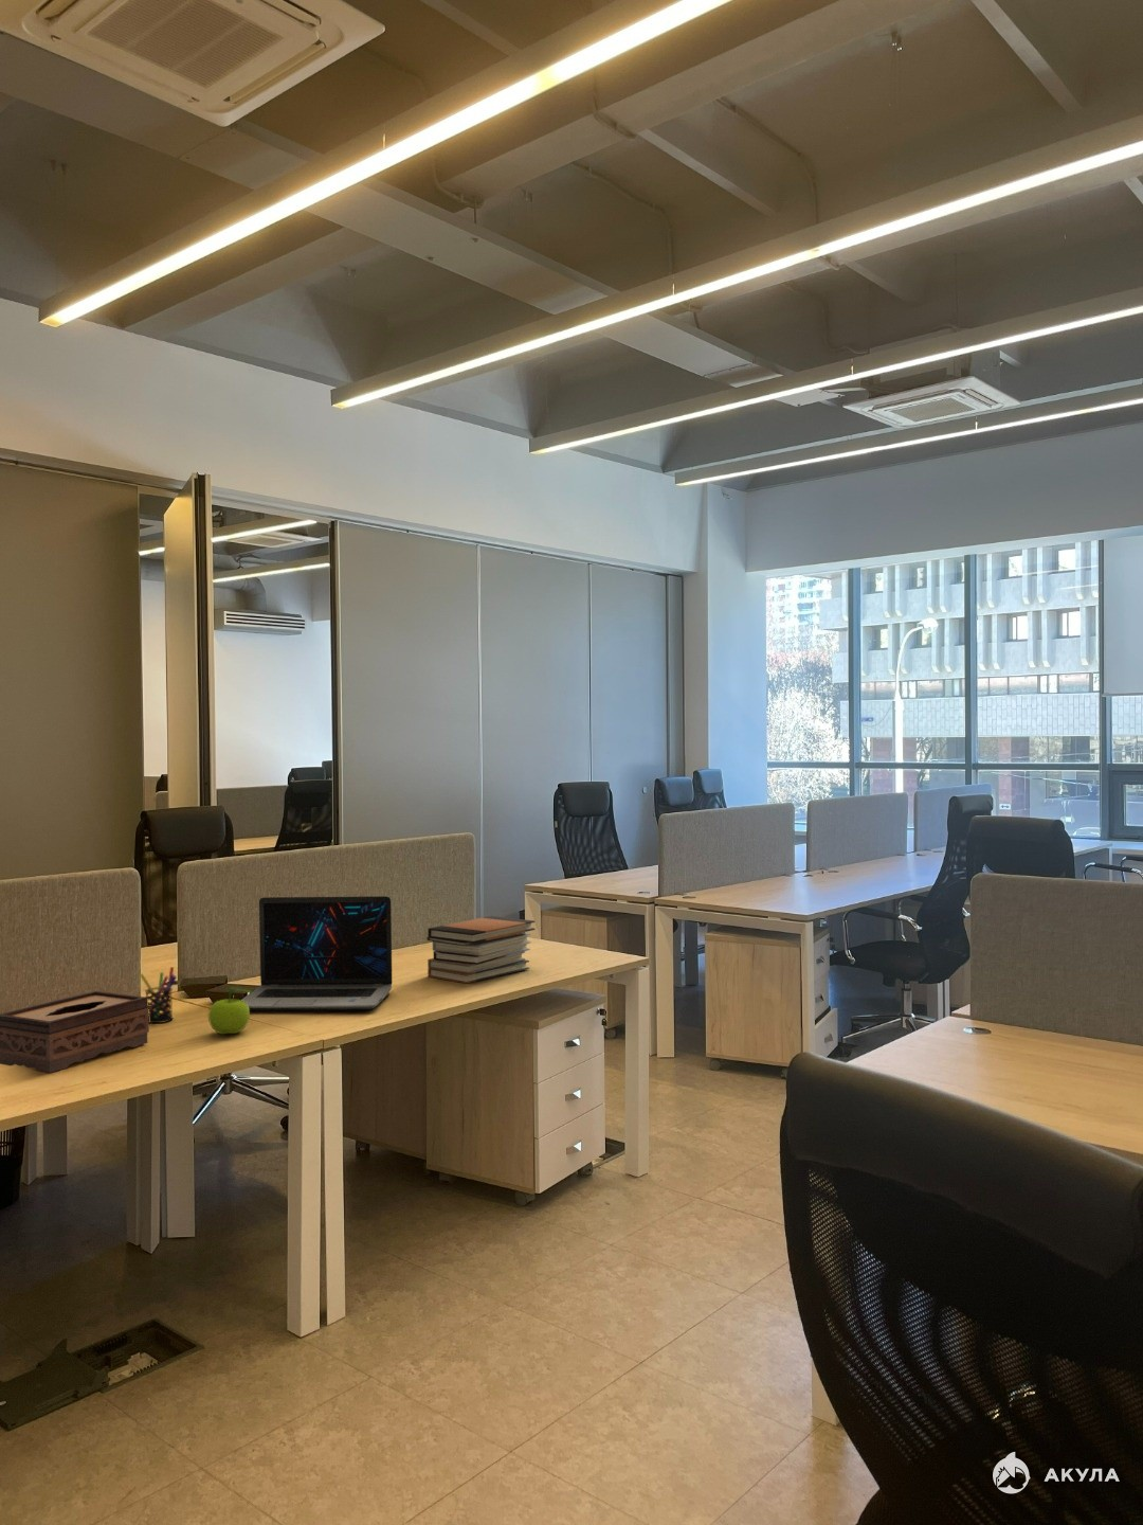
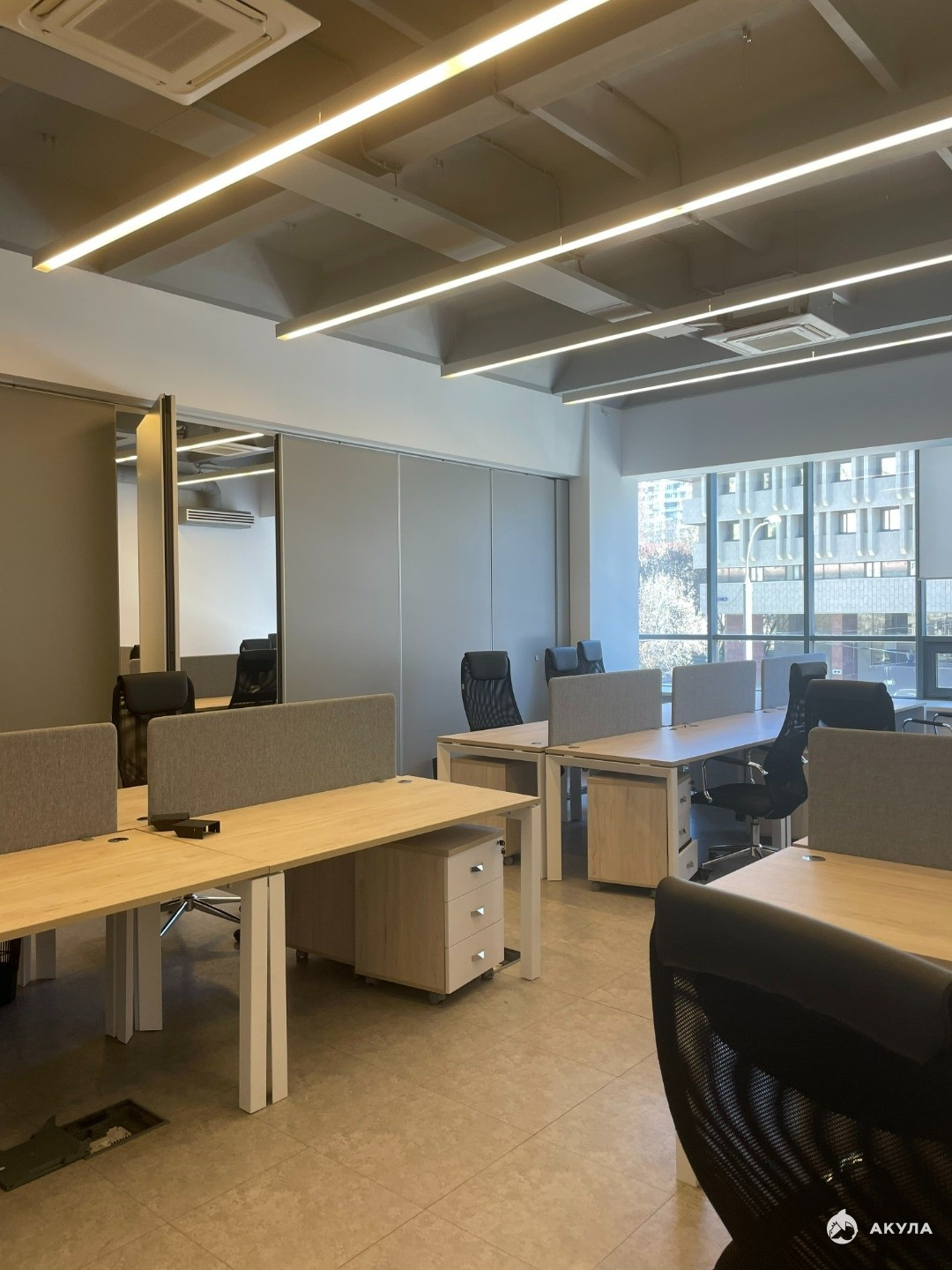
- book stack [426,915,537,985]
- tissue box [0,991,150,1074]
- fruit [208,986,253,1036]
- laptop [241,895,393,1011]
- pen holder [138,965,178,1024]
